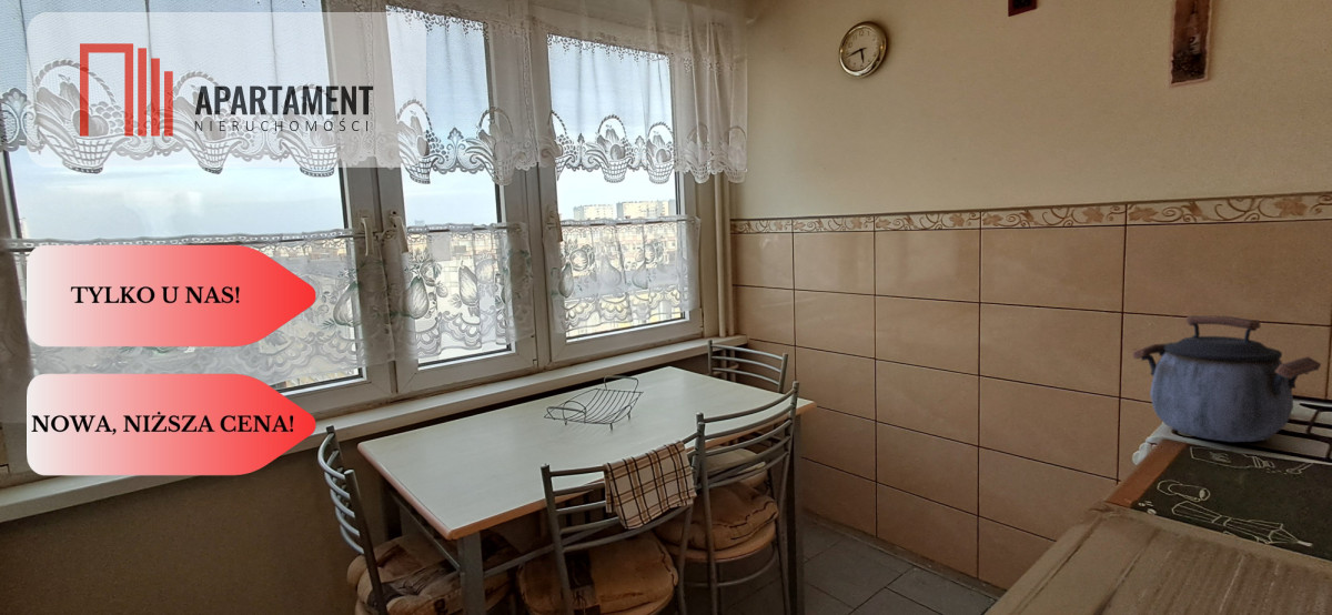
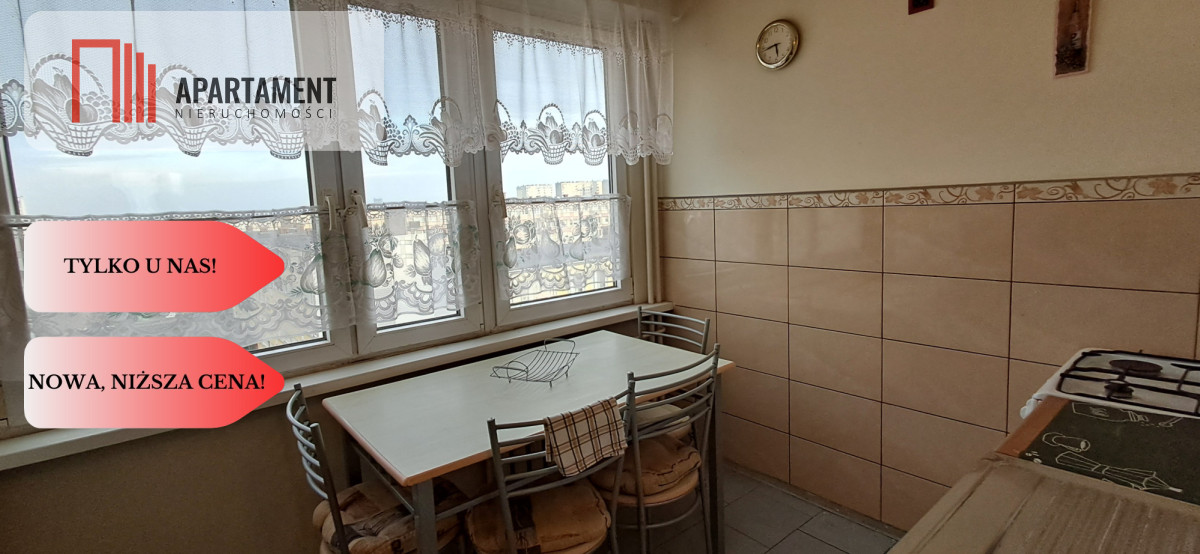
- kettle [1131,314,1322,443]
